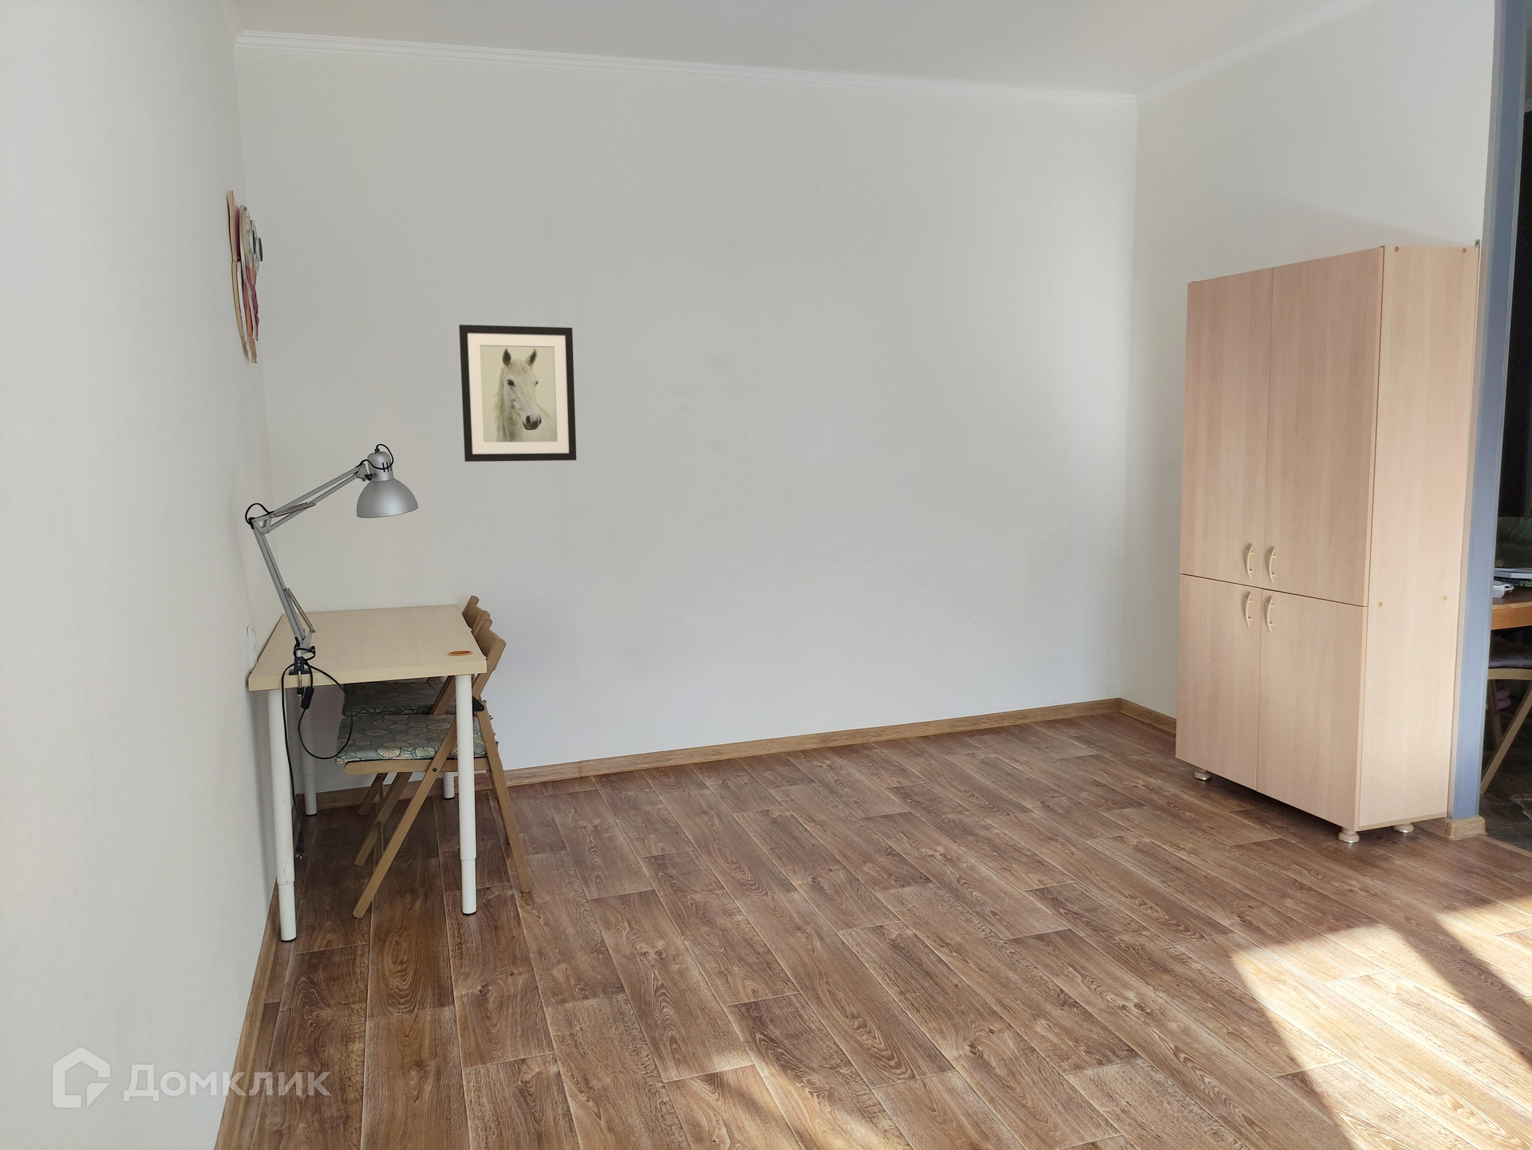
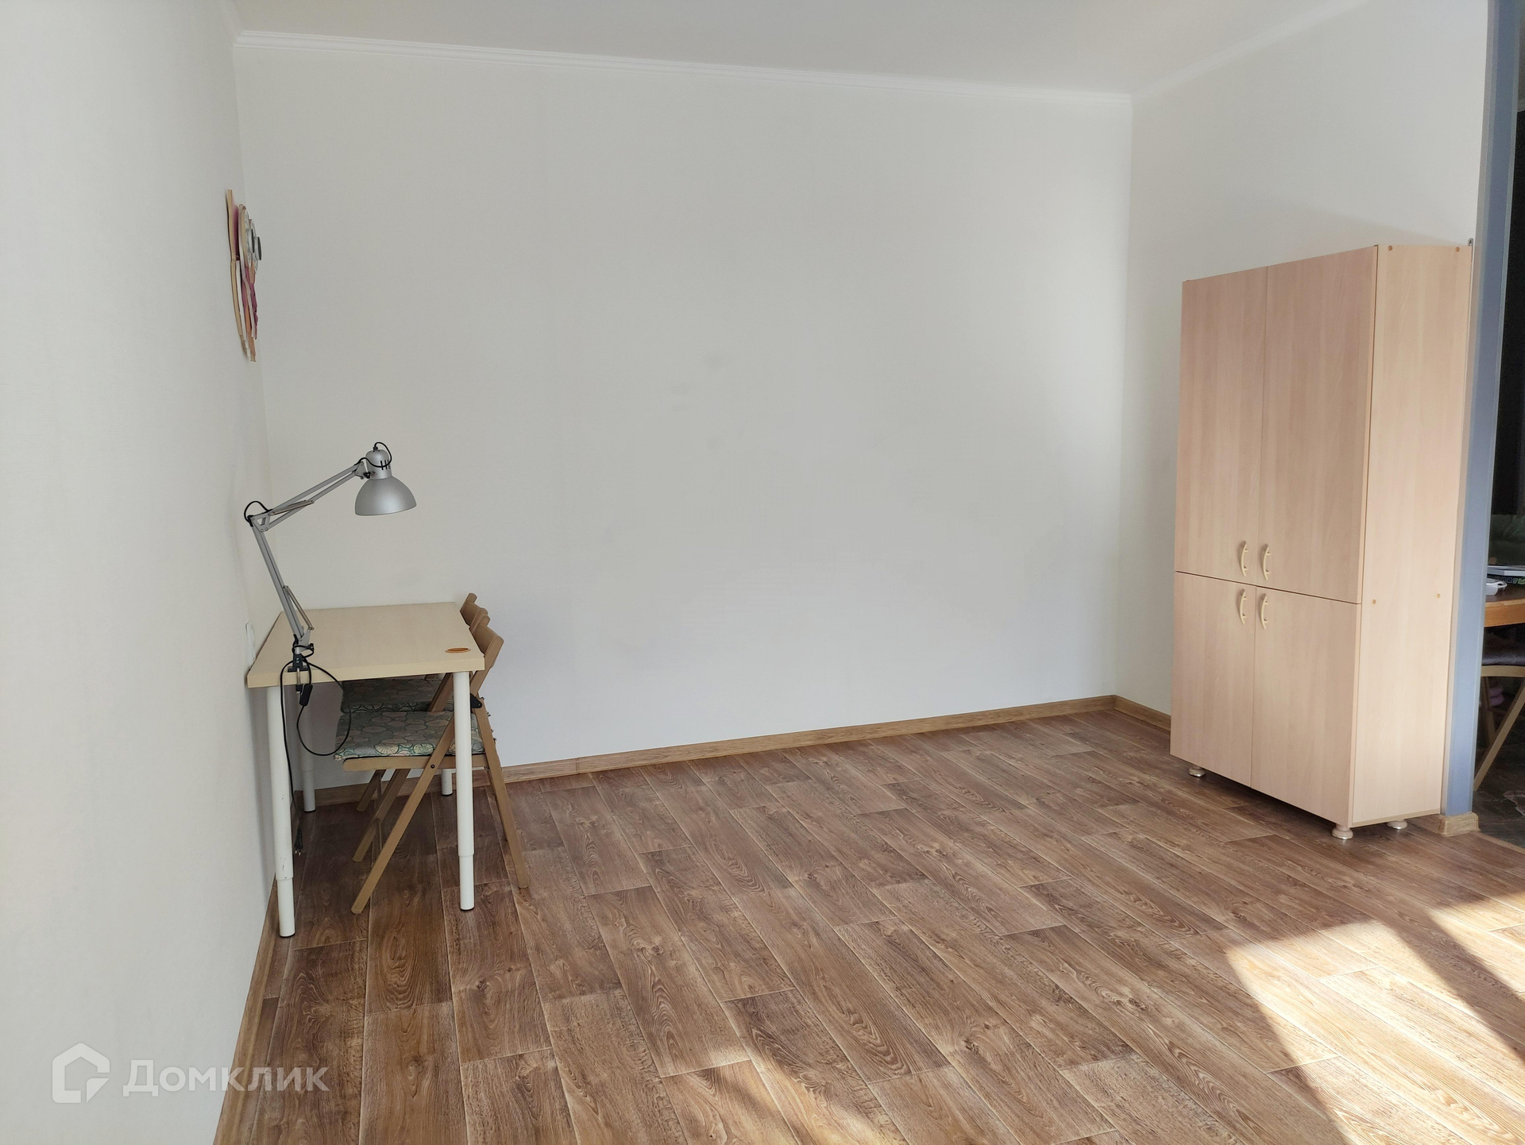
- wall art [458,324,576,463]
